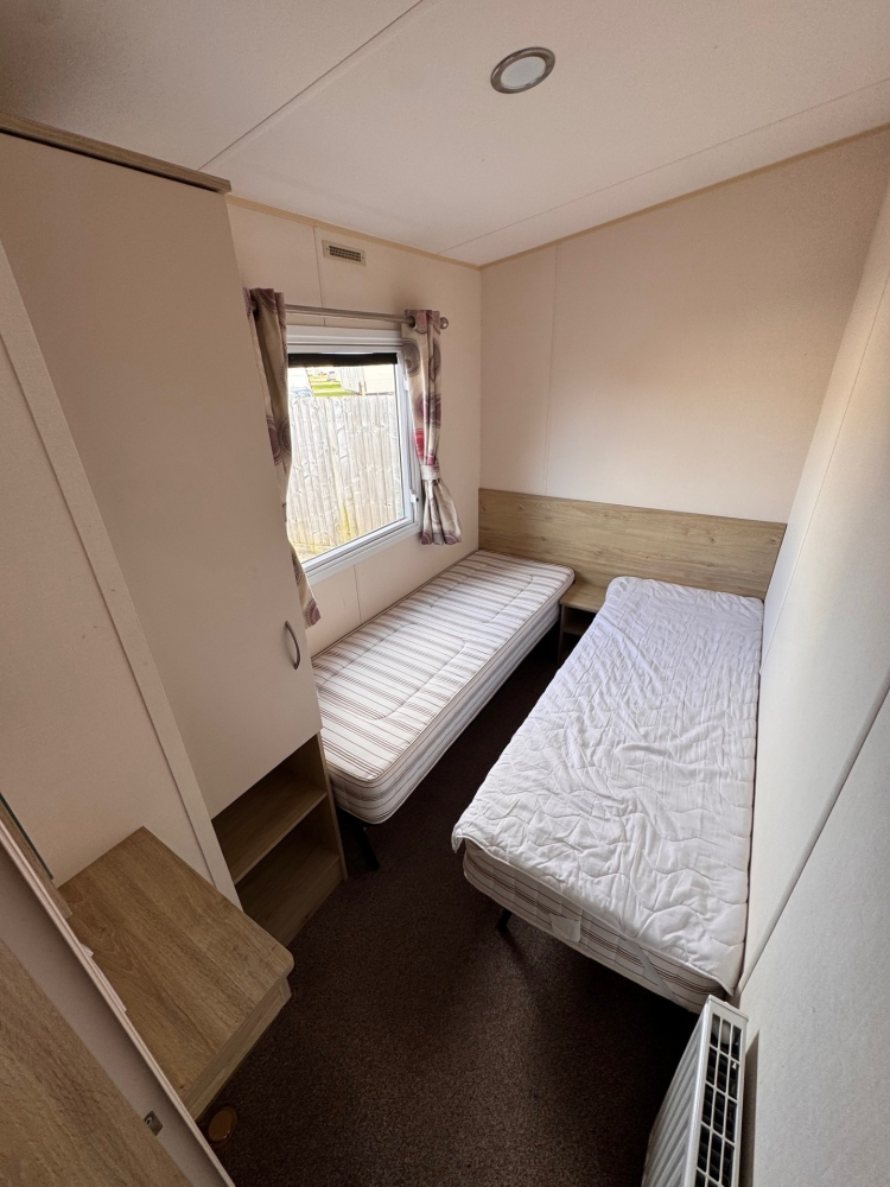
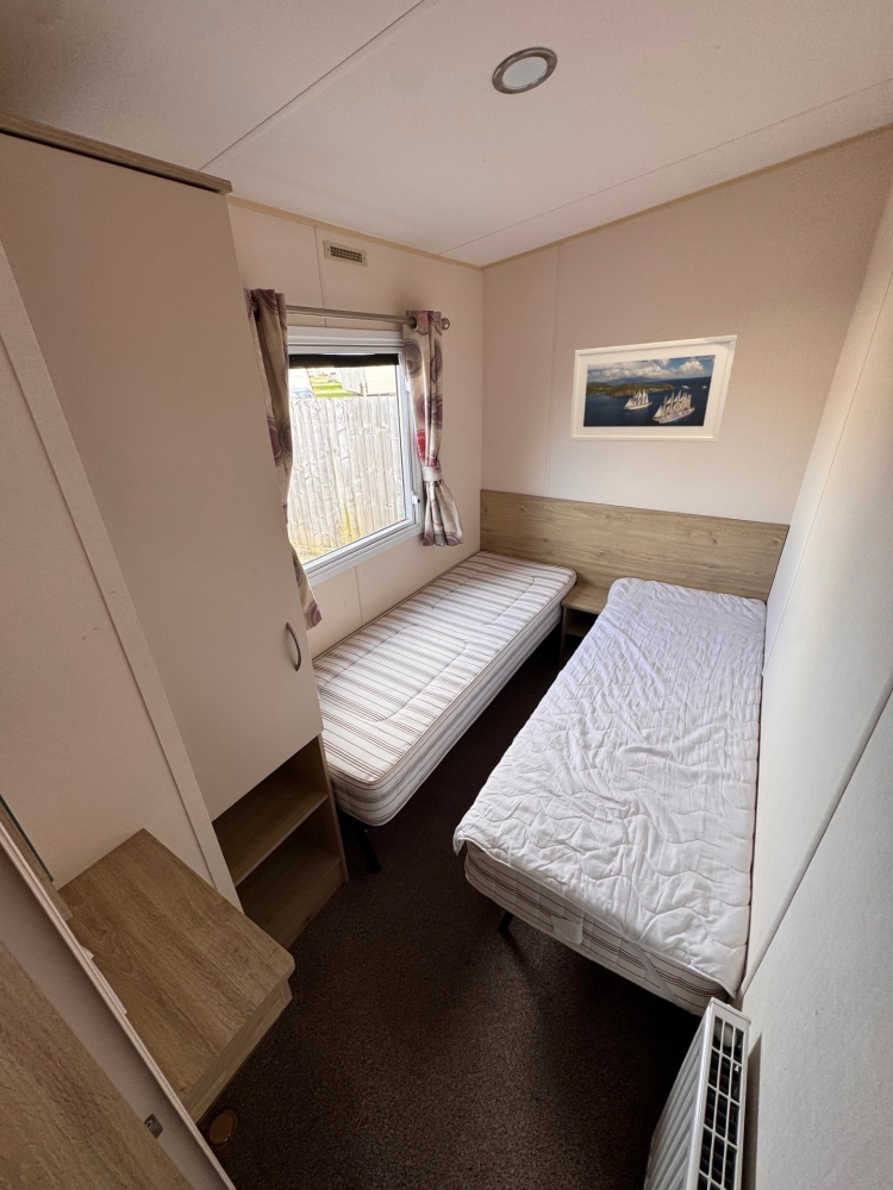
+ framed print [568,334,738,444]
